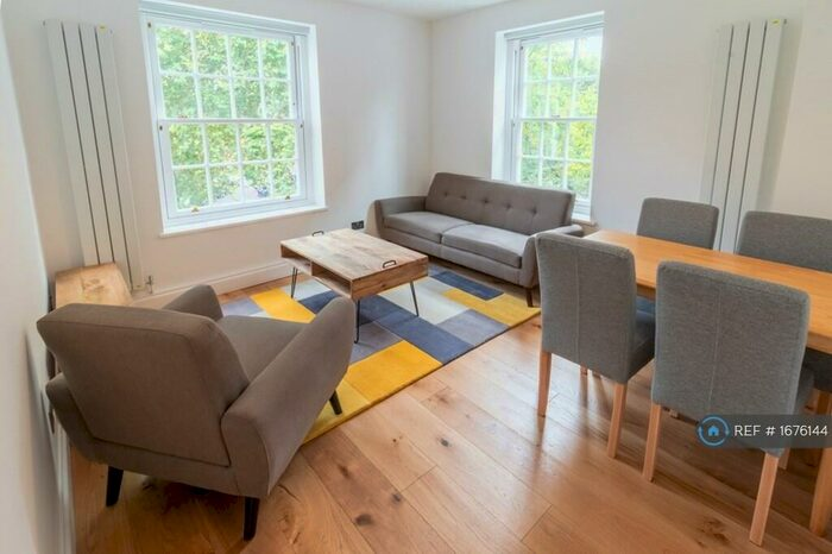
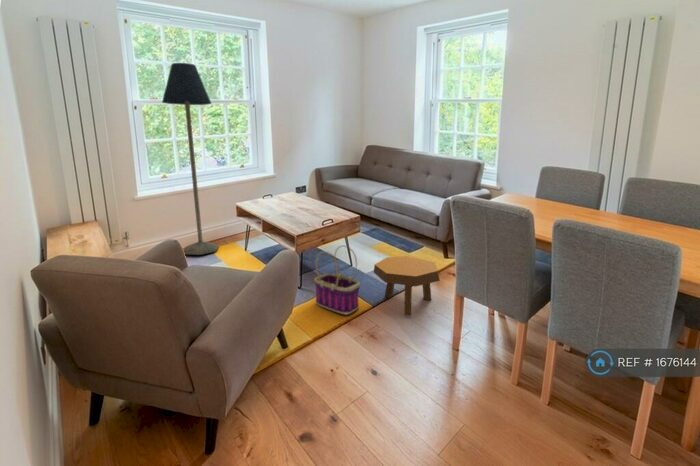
+ basket [313,245,361,316]
+ floor lamp [161,62,220,256]
+ footstool [373,255,441,316]
